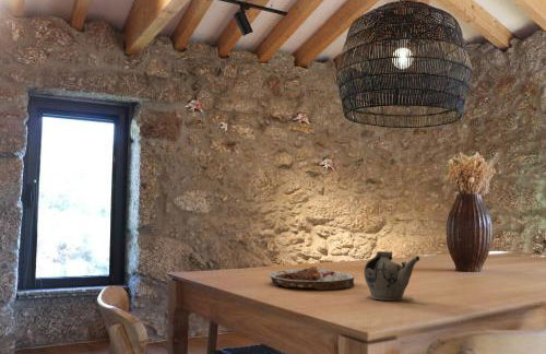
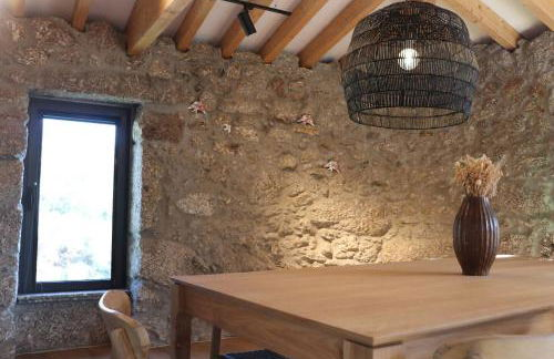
- teapot [364,250,420,302]
- plate [269,266,355,291]
